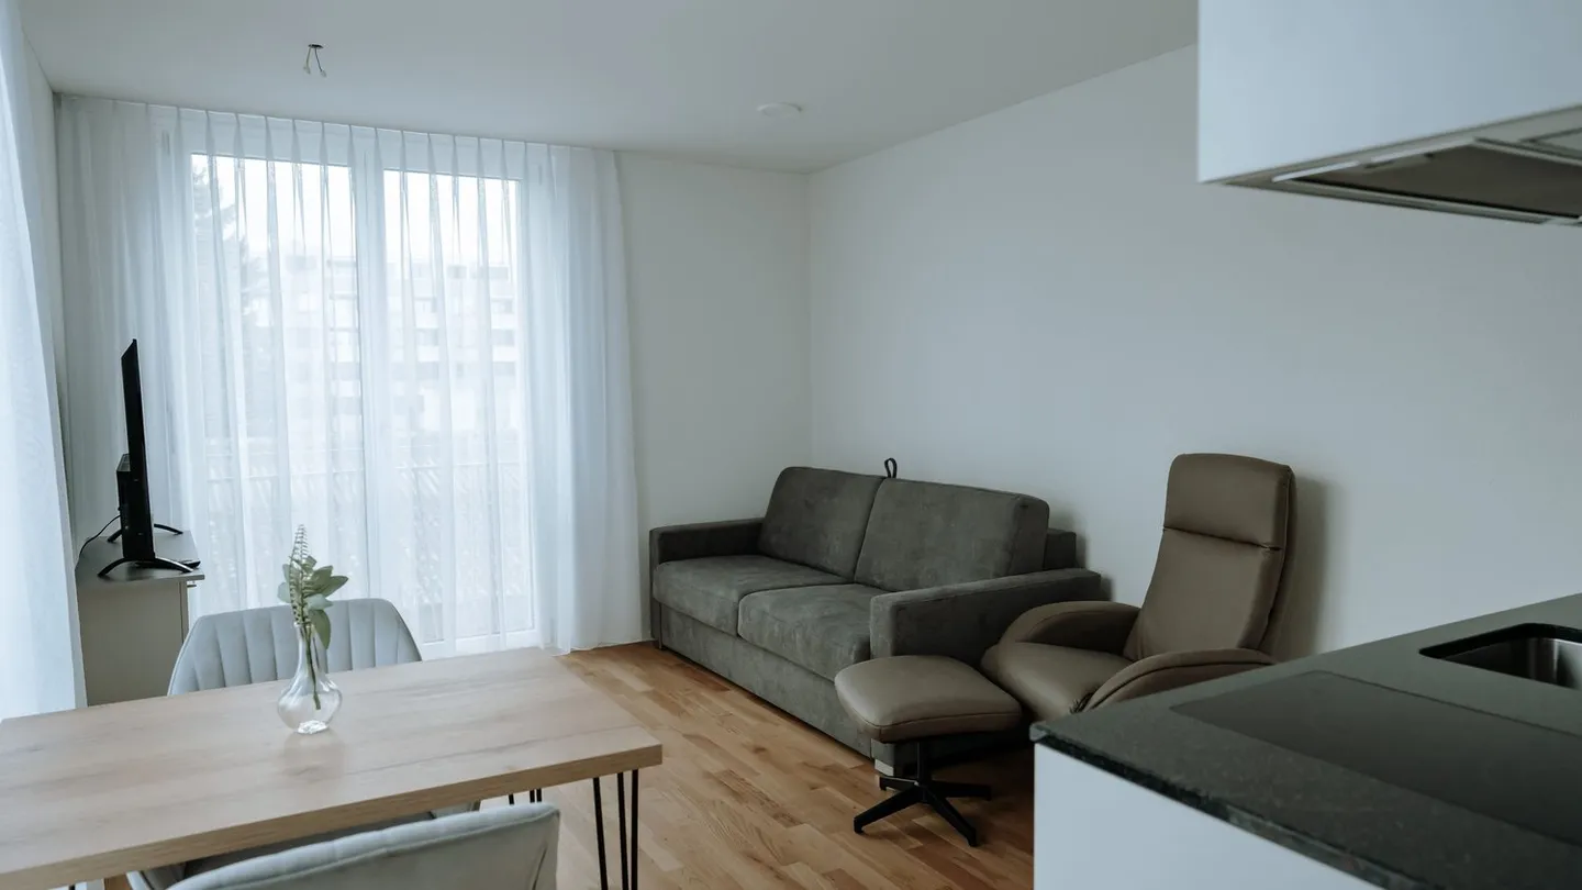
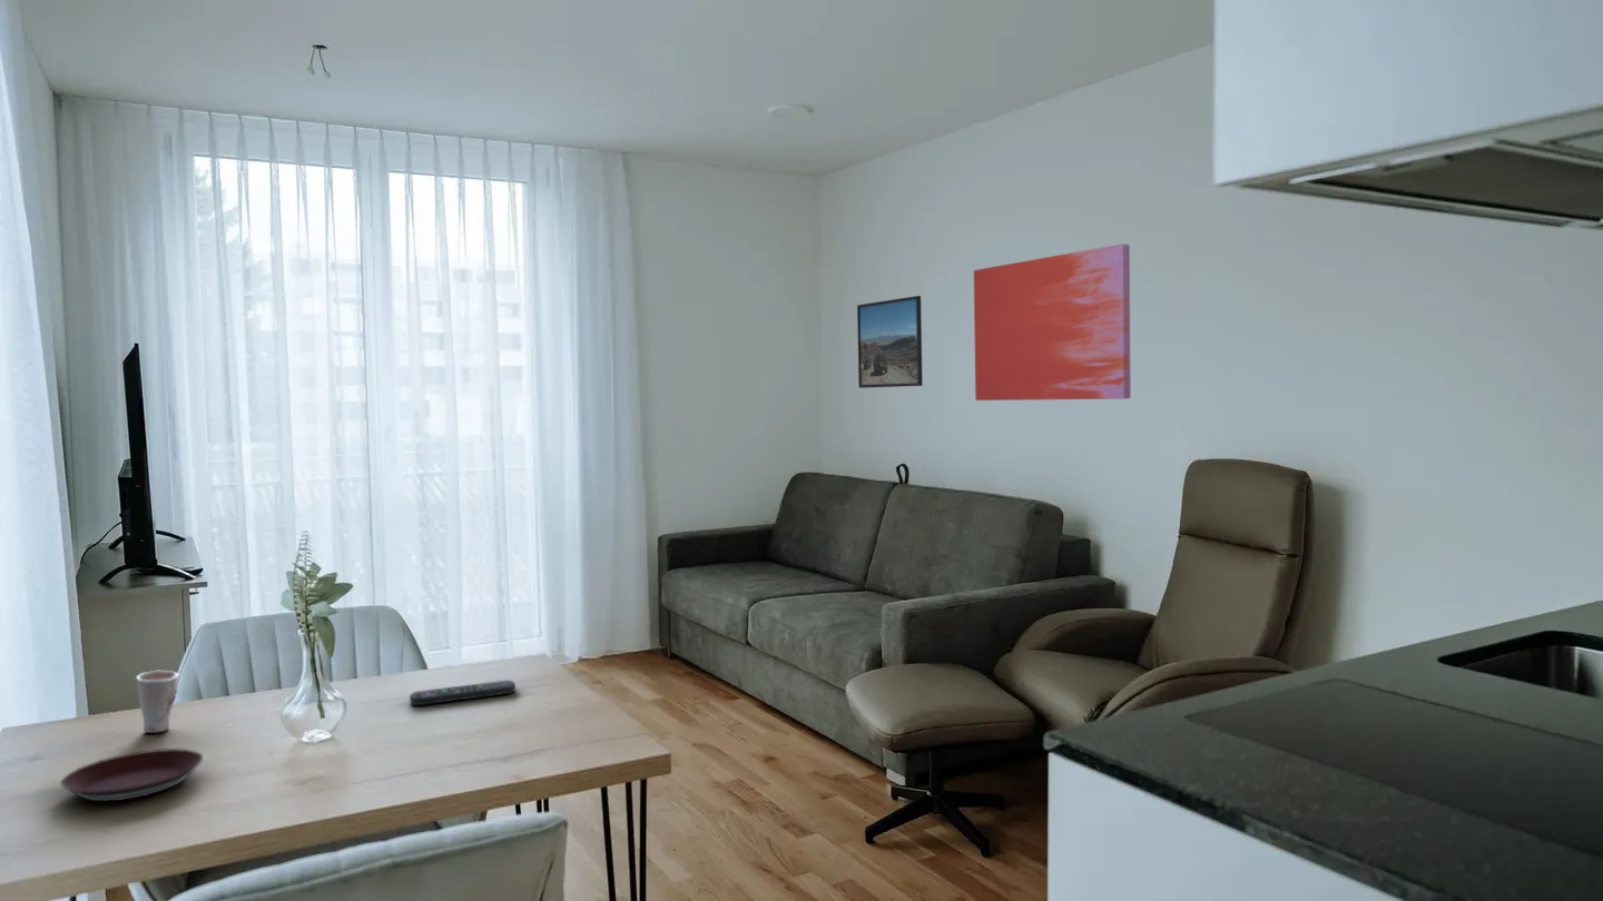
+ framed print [856,295,924,389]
+ plate [60,747,204,803]
+ cup [135,670,180,734]
+ wall art [973,242,1132,402]
+ remote control [409,680,517,706]
